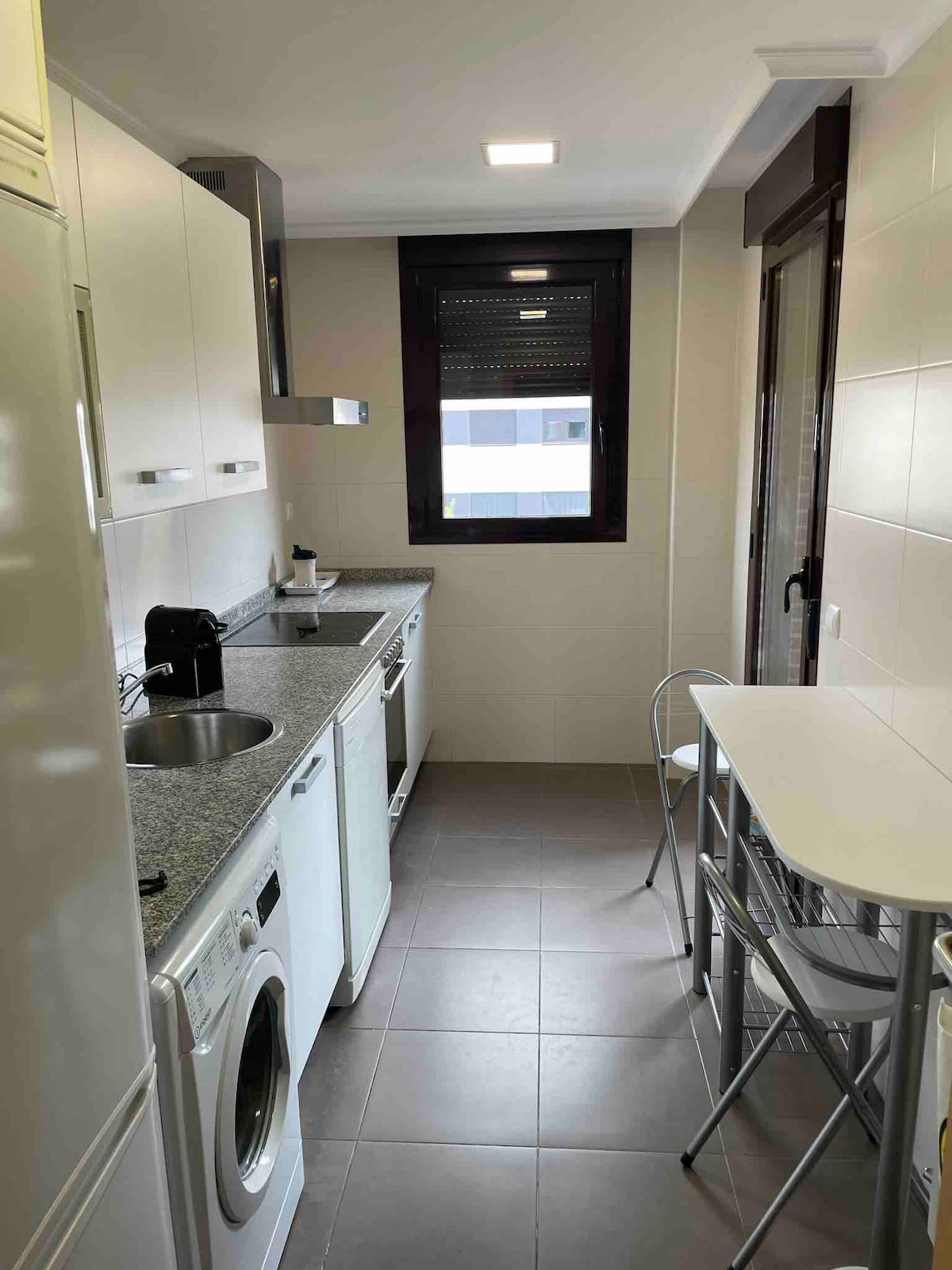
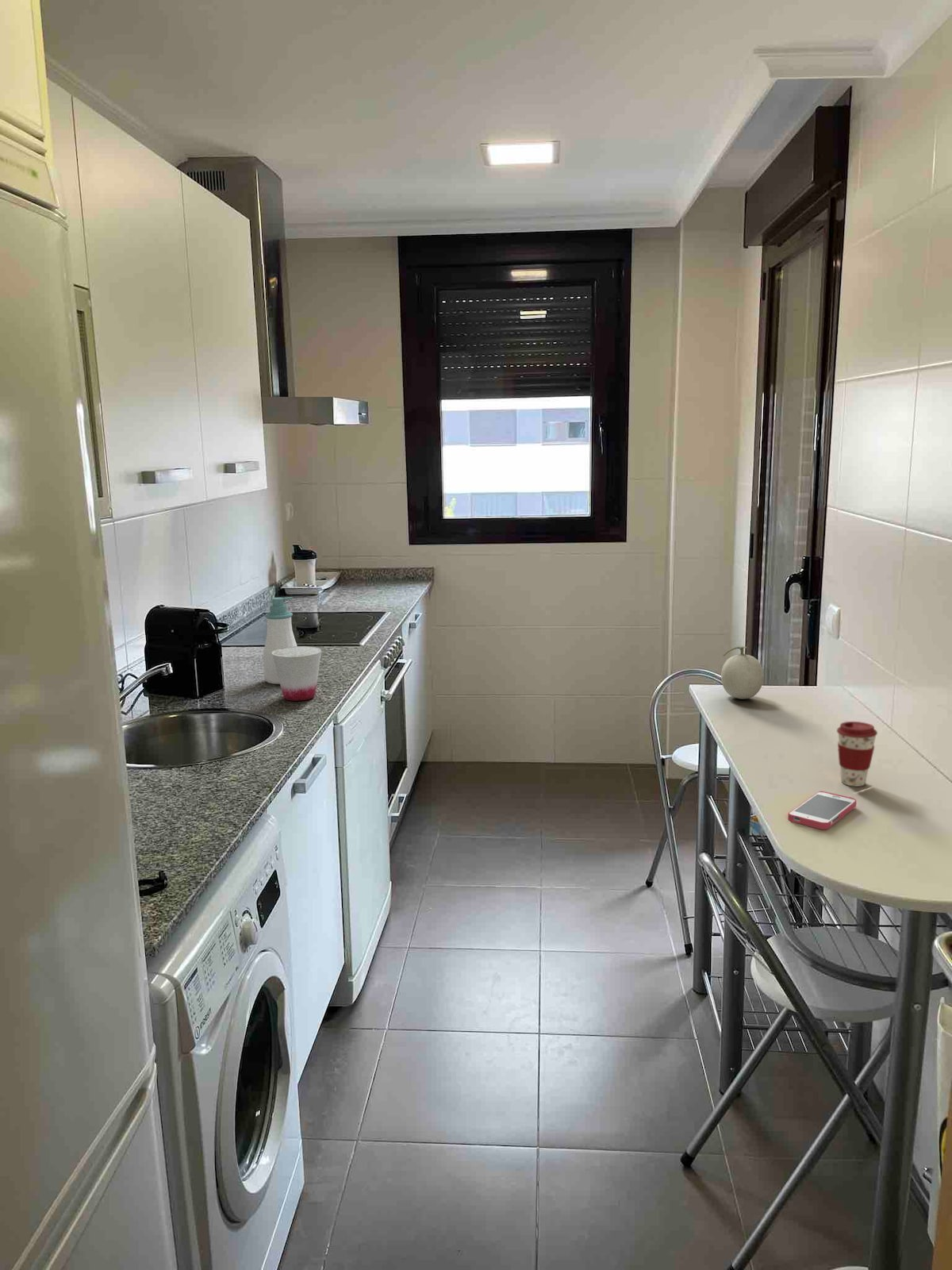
+ cup [272,645,322,702]
+ soap bottle [263,596,298,685]
+ smartphone [787,791,857,830]
+ fruit [720,645,764,700]
+ coffee cup [836,721,878,787]
